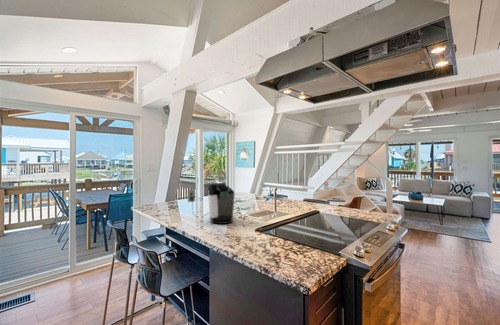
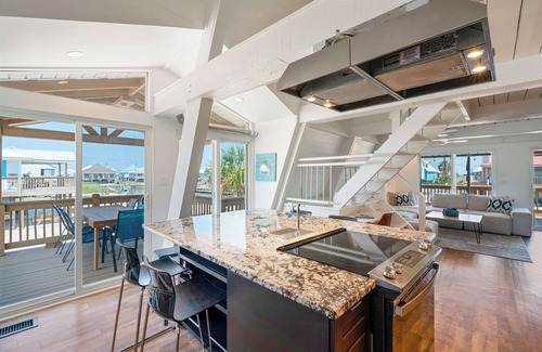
- coffee maker [187,181,235,225]
